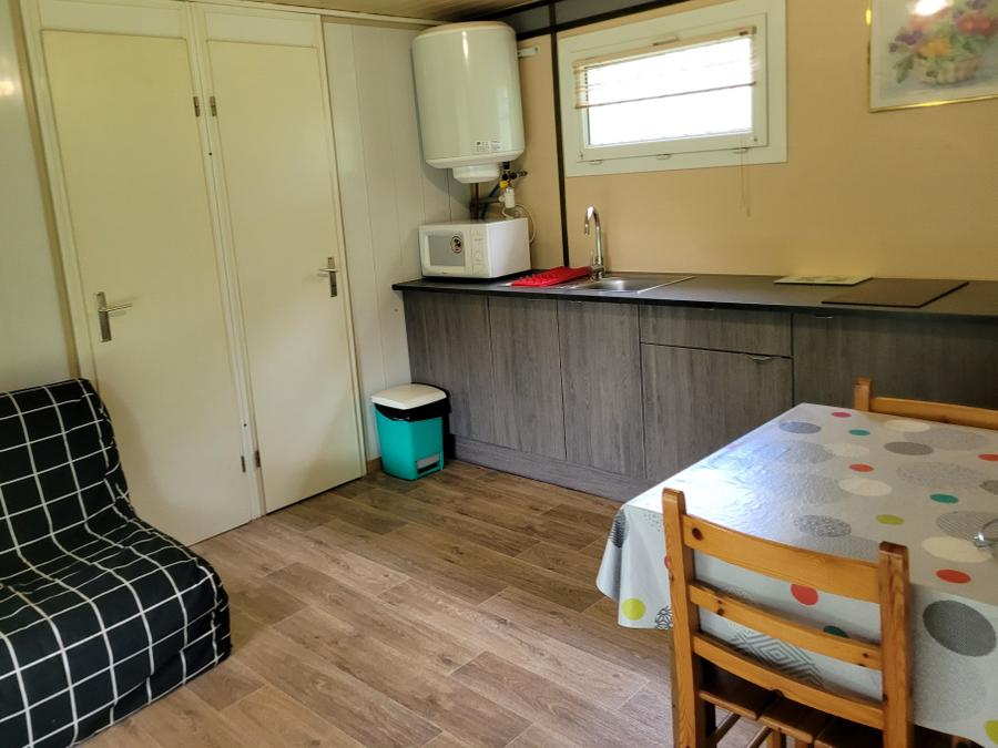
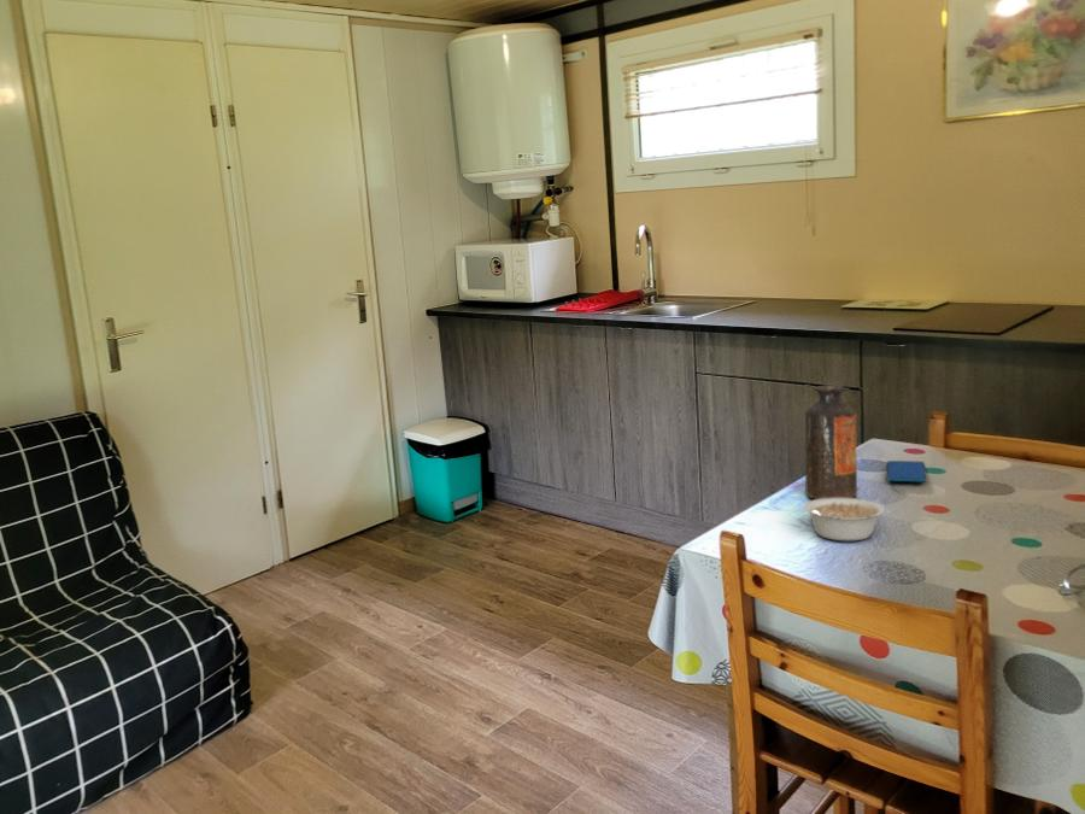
+ bottle [804,383,858,499]
+ smartphone [886,459,927,482]
+ legume [803,497,886,541]
